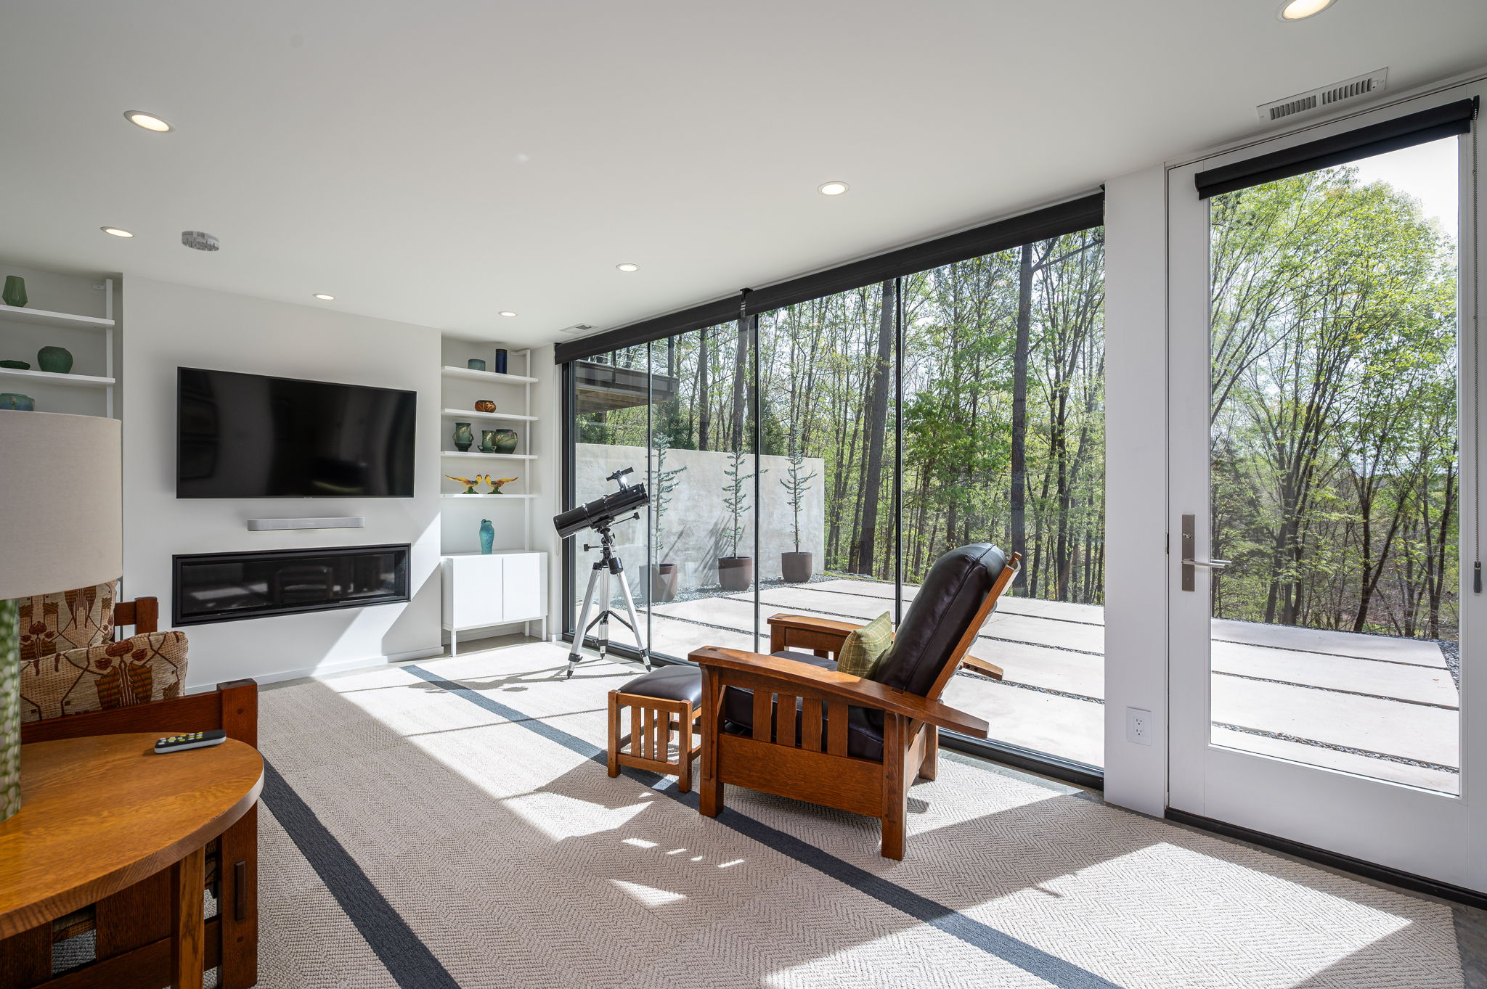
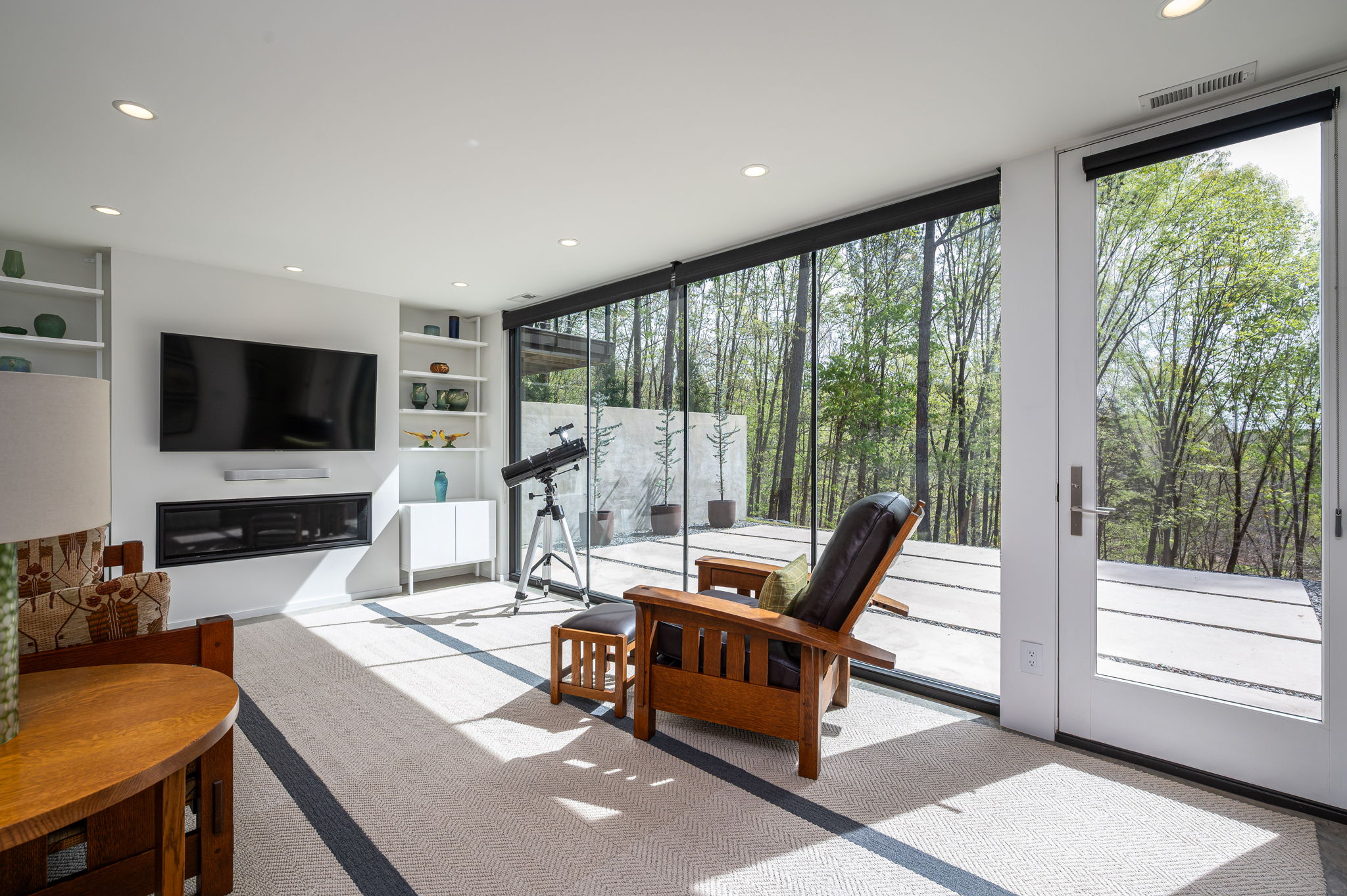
- smoke detector [181,230,220,252]
- remote control [153,729,226,754]
